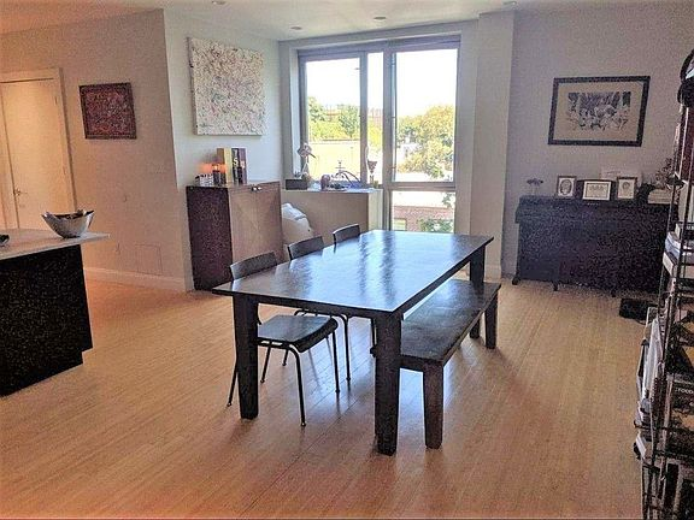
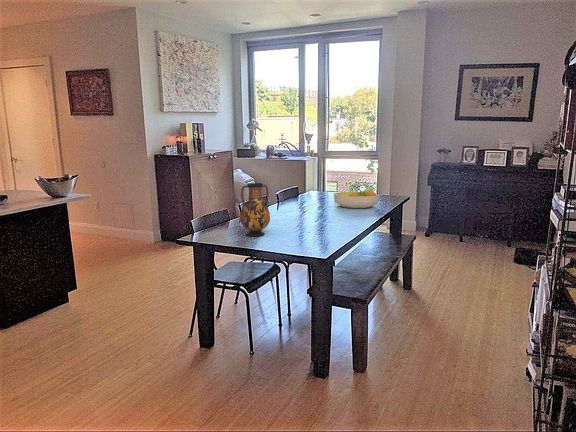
+ fruit bowl [332,188,380,209]
+ vase [239,182,271,237]
